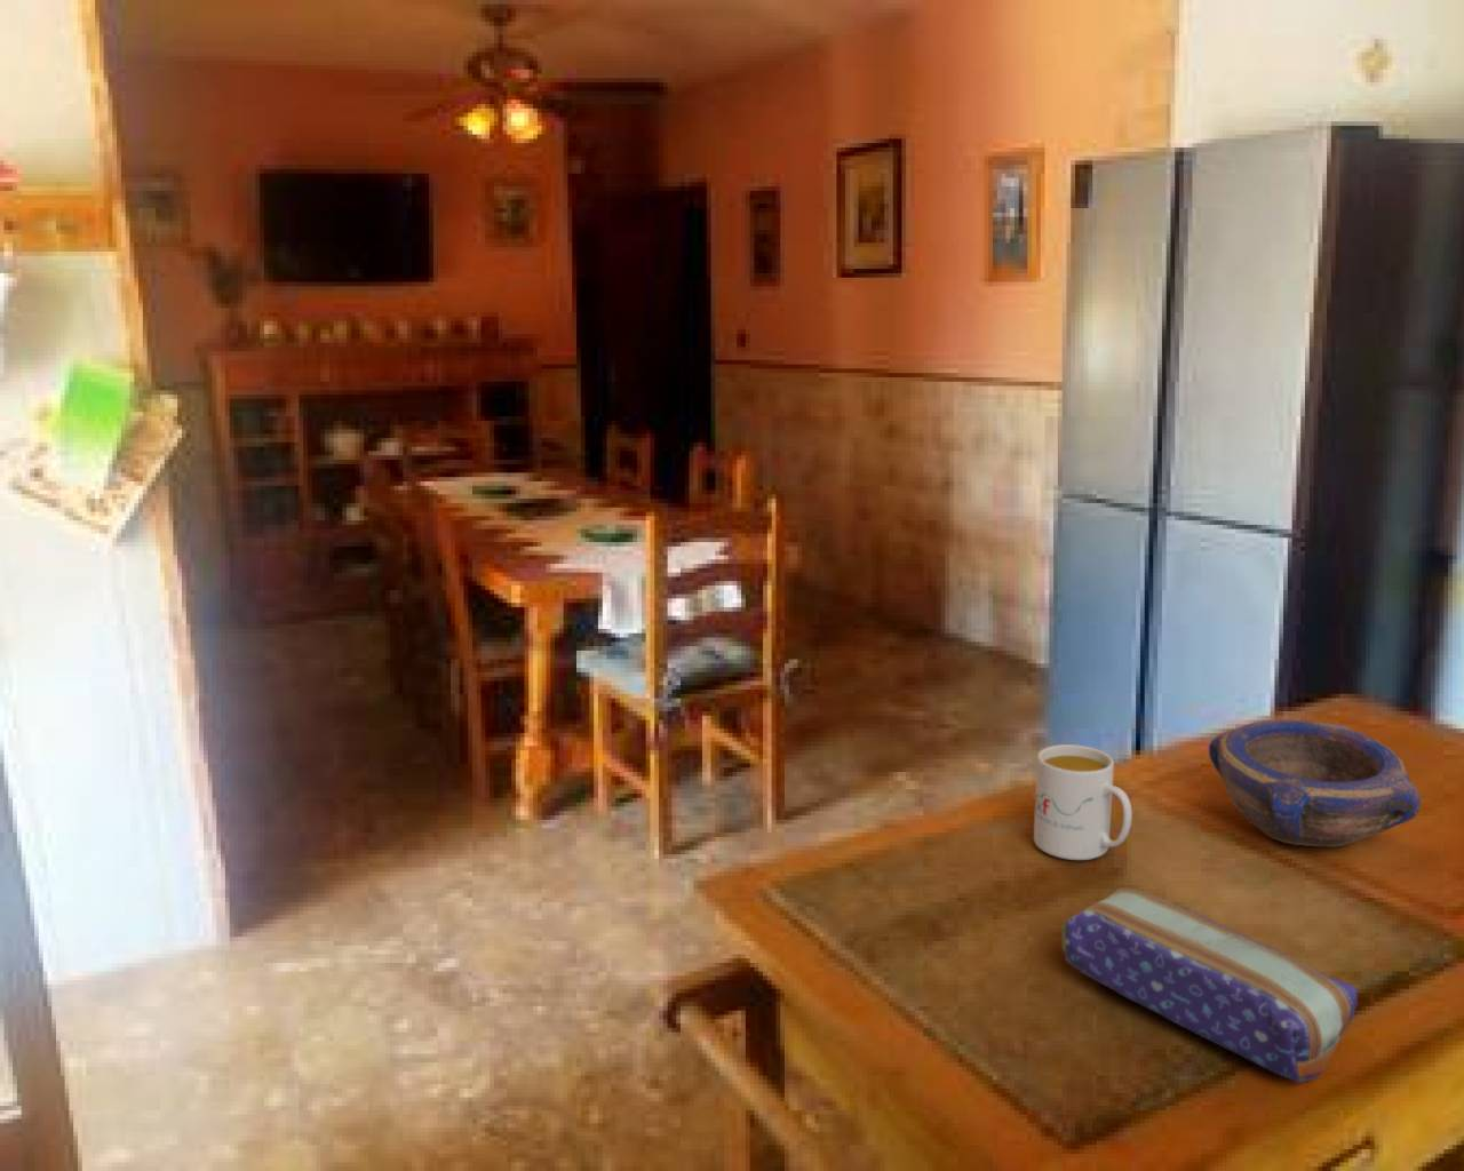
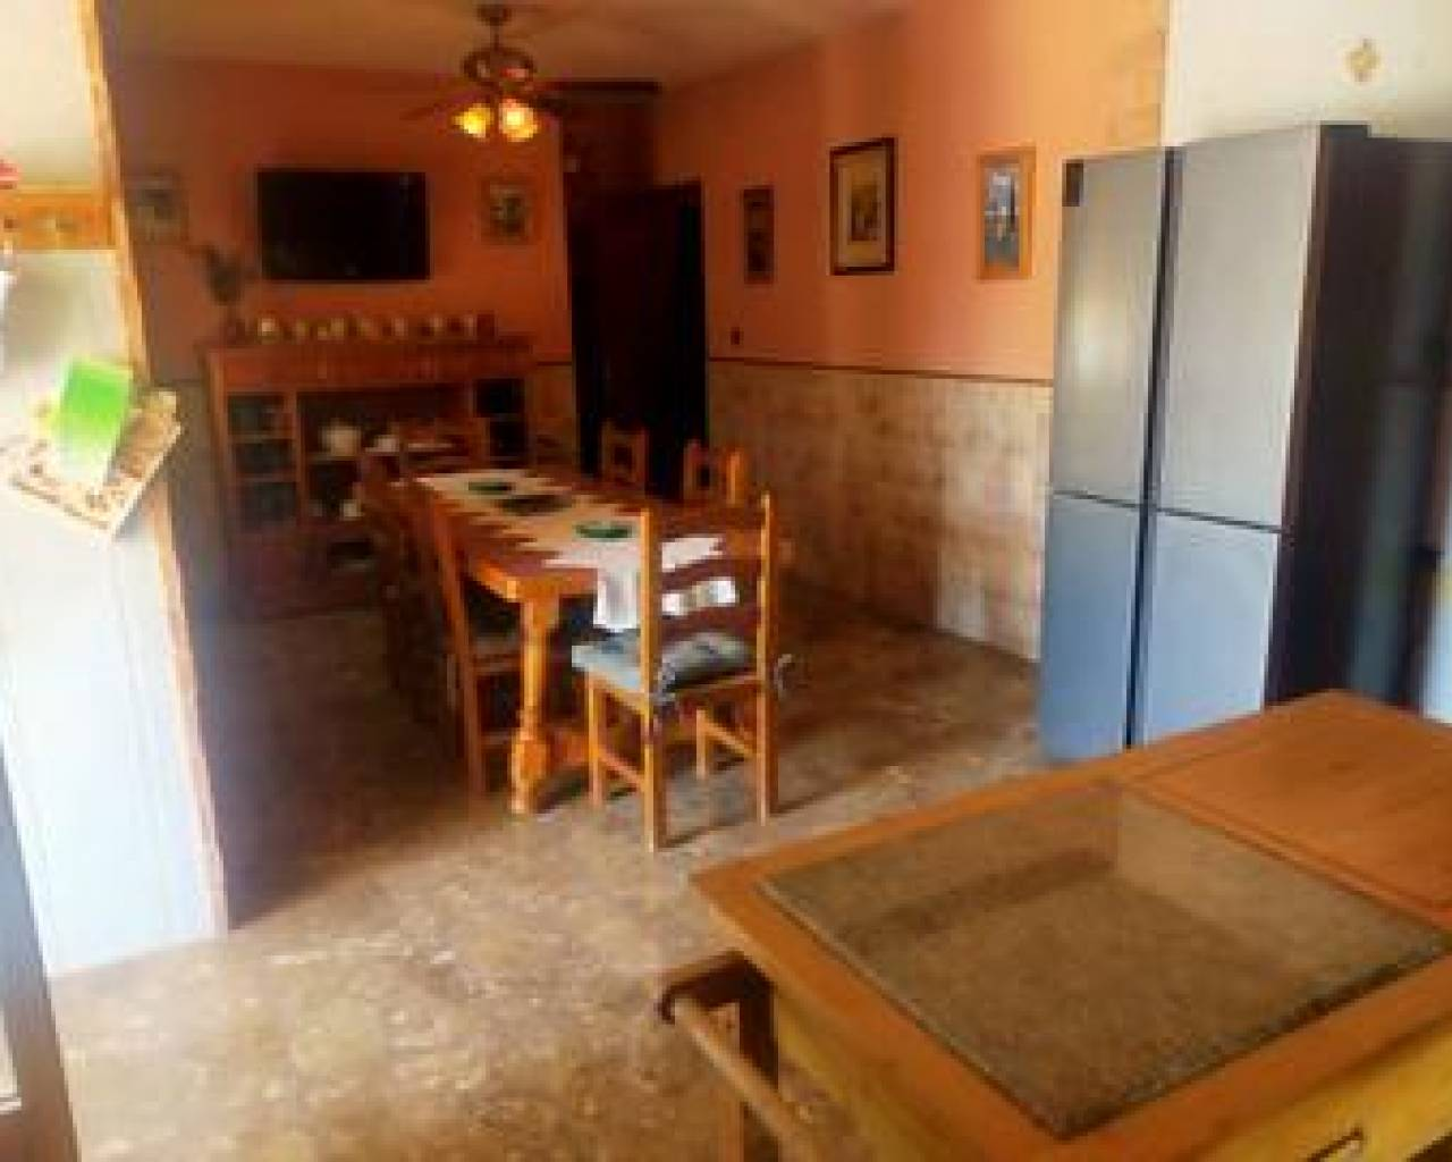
- bowl [1208,719,1422,847]
- pencil case [1060,887,1359,1084]
- mug [1033,743,1133,862]
